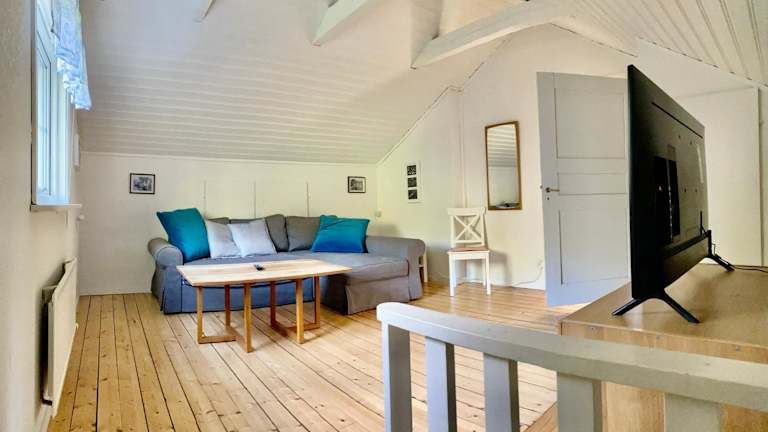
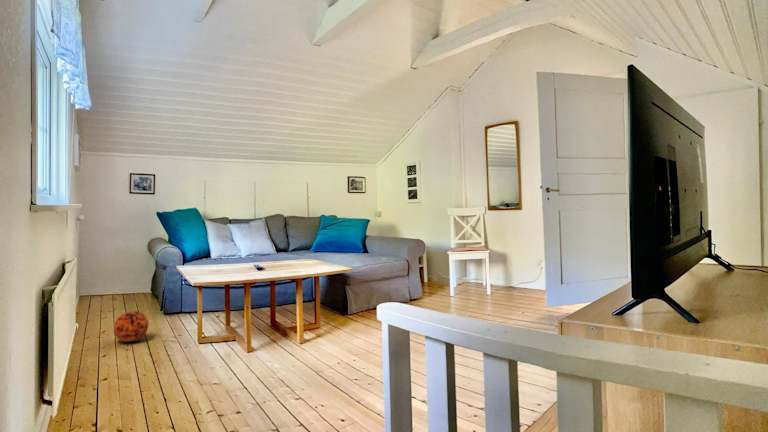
+ decorative ball [113,310,149,343]
